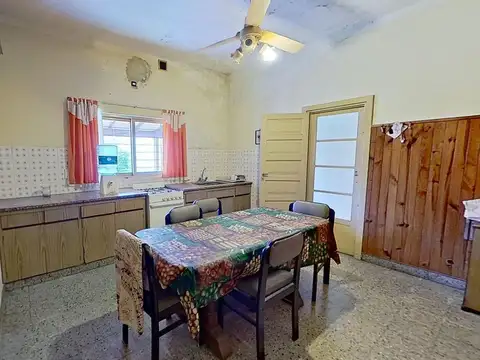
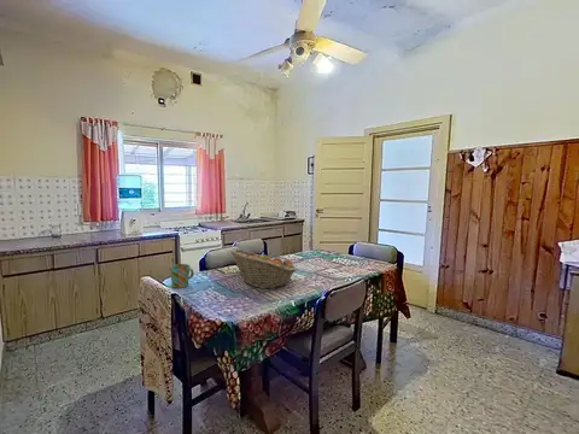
+ mug [169,263,195,289]
+ fruit basket [228,247,298,289]
